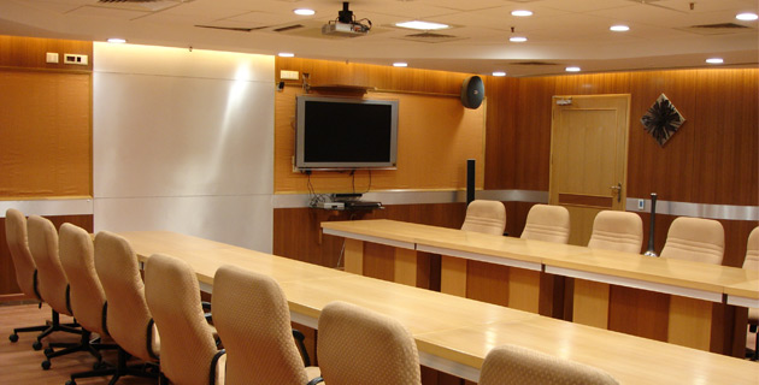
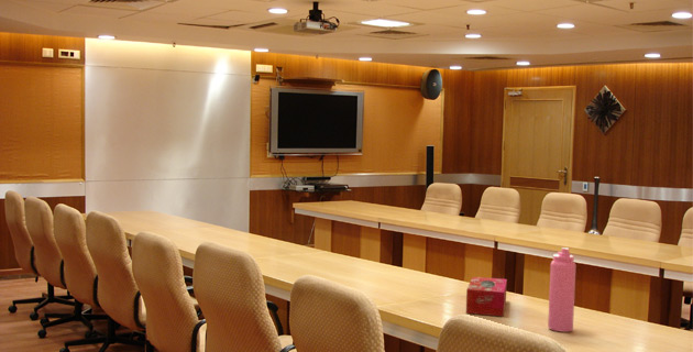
+ water bottle [547,246,576,333]
+ tissue box [465,276,508,317]
